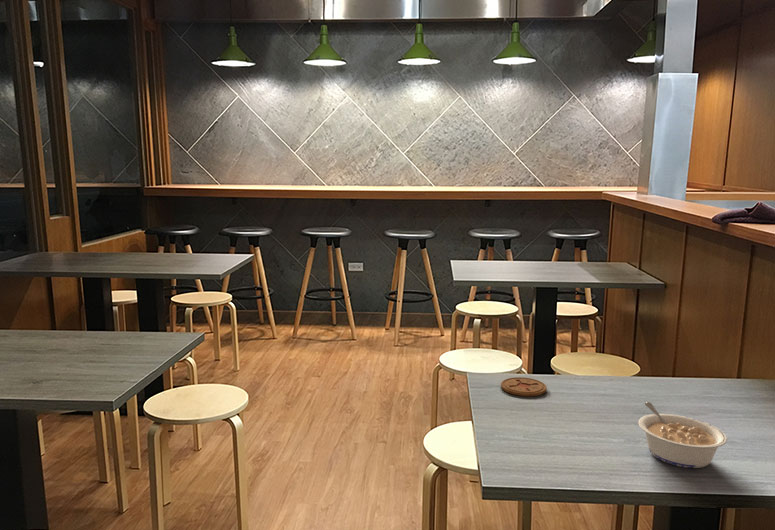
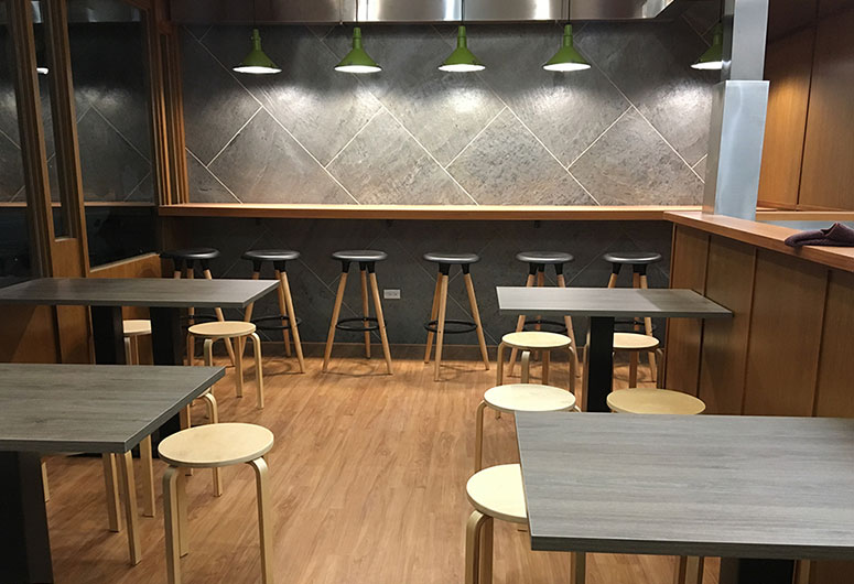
- legume [637,401,728,469]
- coaster [500,376,548,397]
